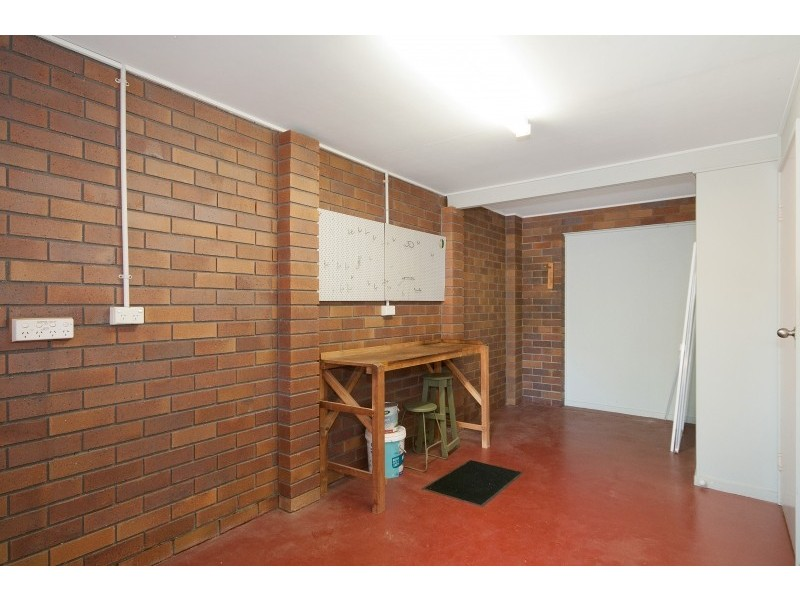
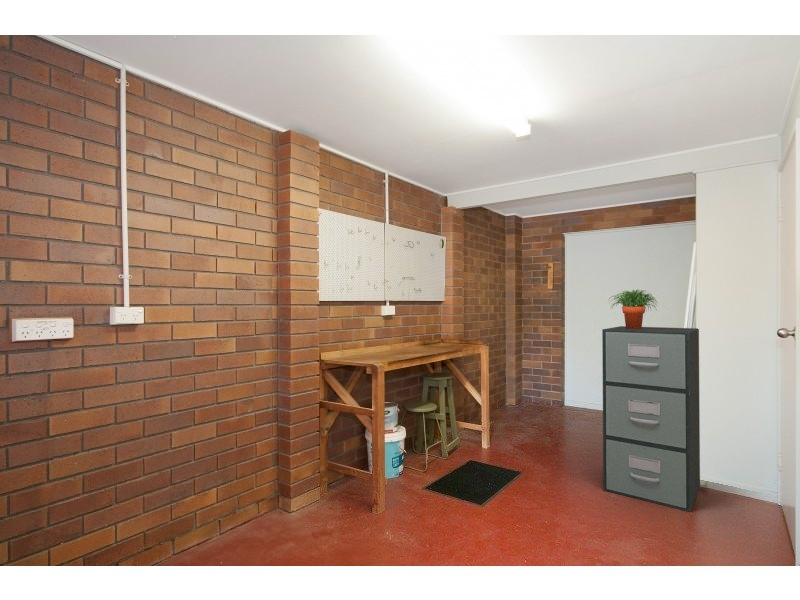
+ potted plant [608,288,658,329]
+ filing cabinet [601,325,701,513]
